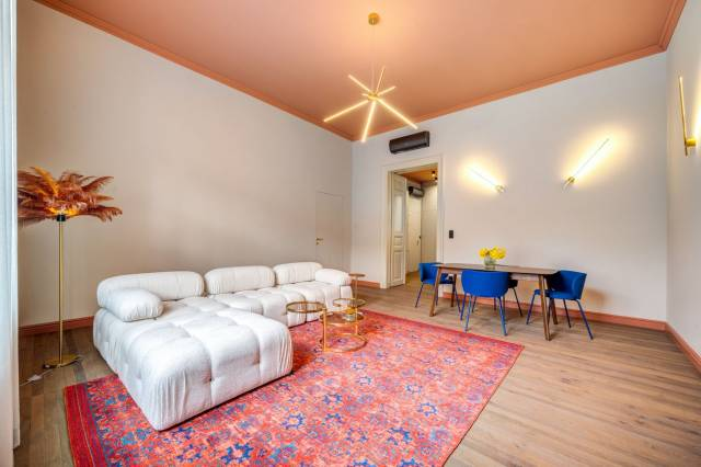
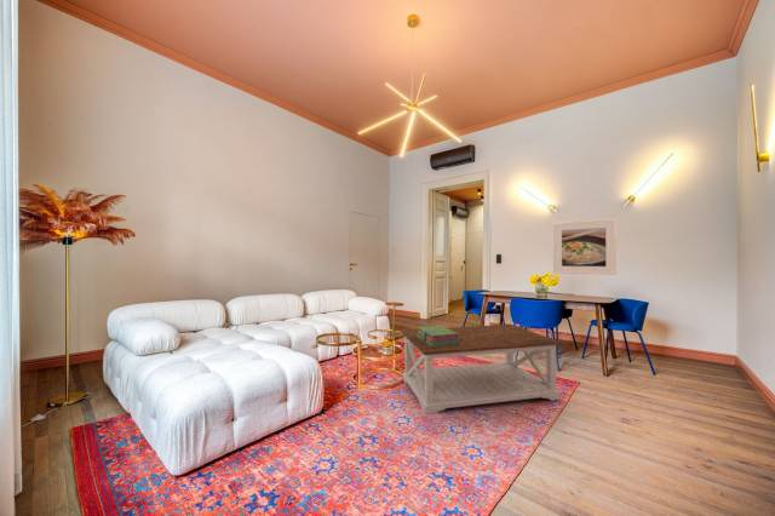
+ coffee table [400,323,563,415]
+ stack of books [417,325,460,346]
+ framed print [552,218,618,276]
